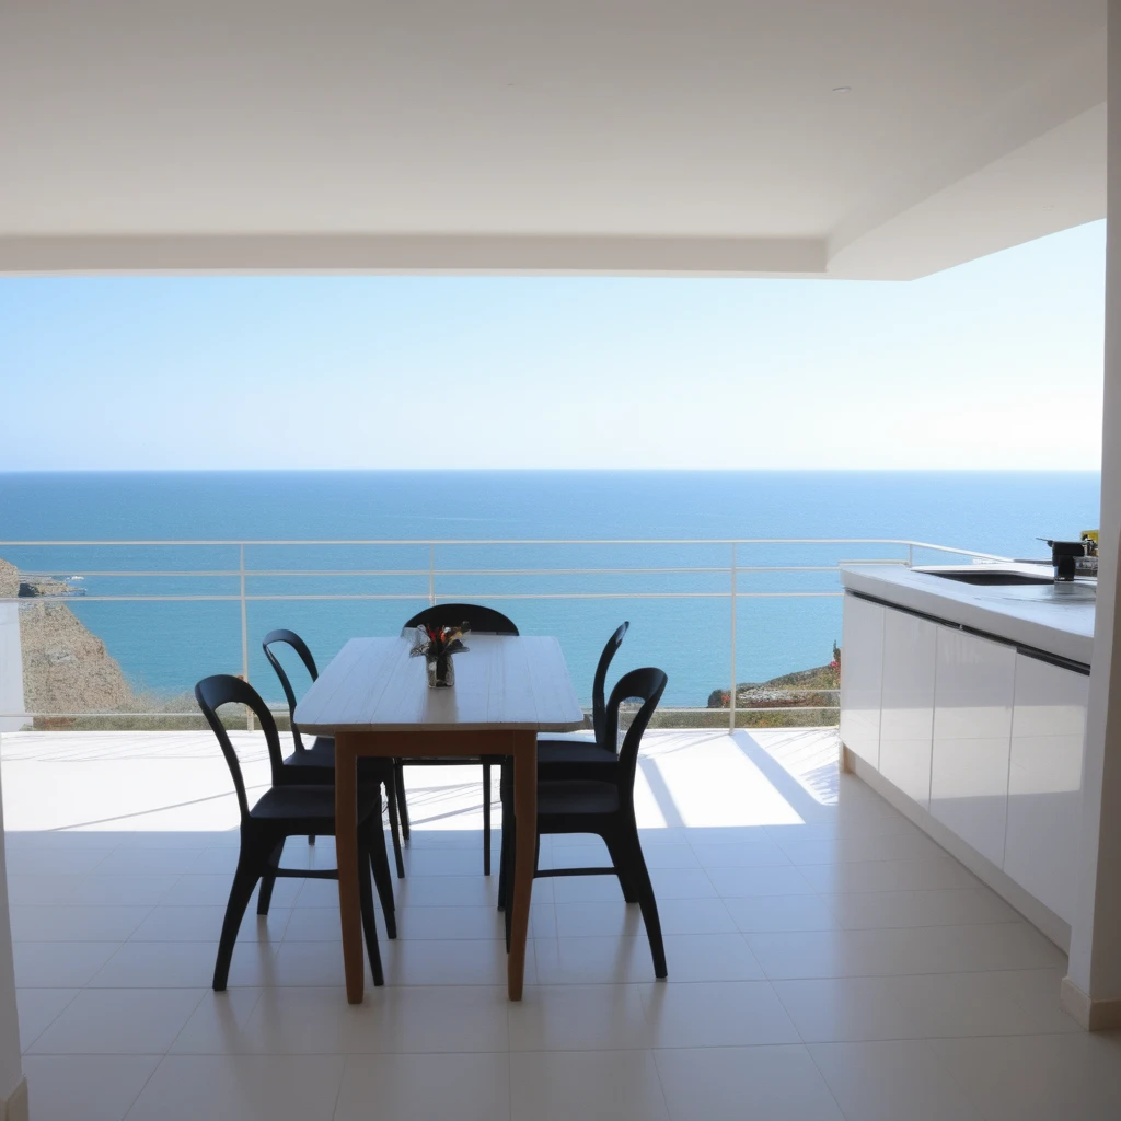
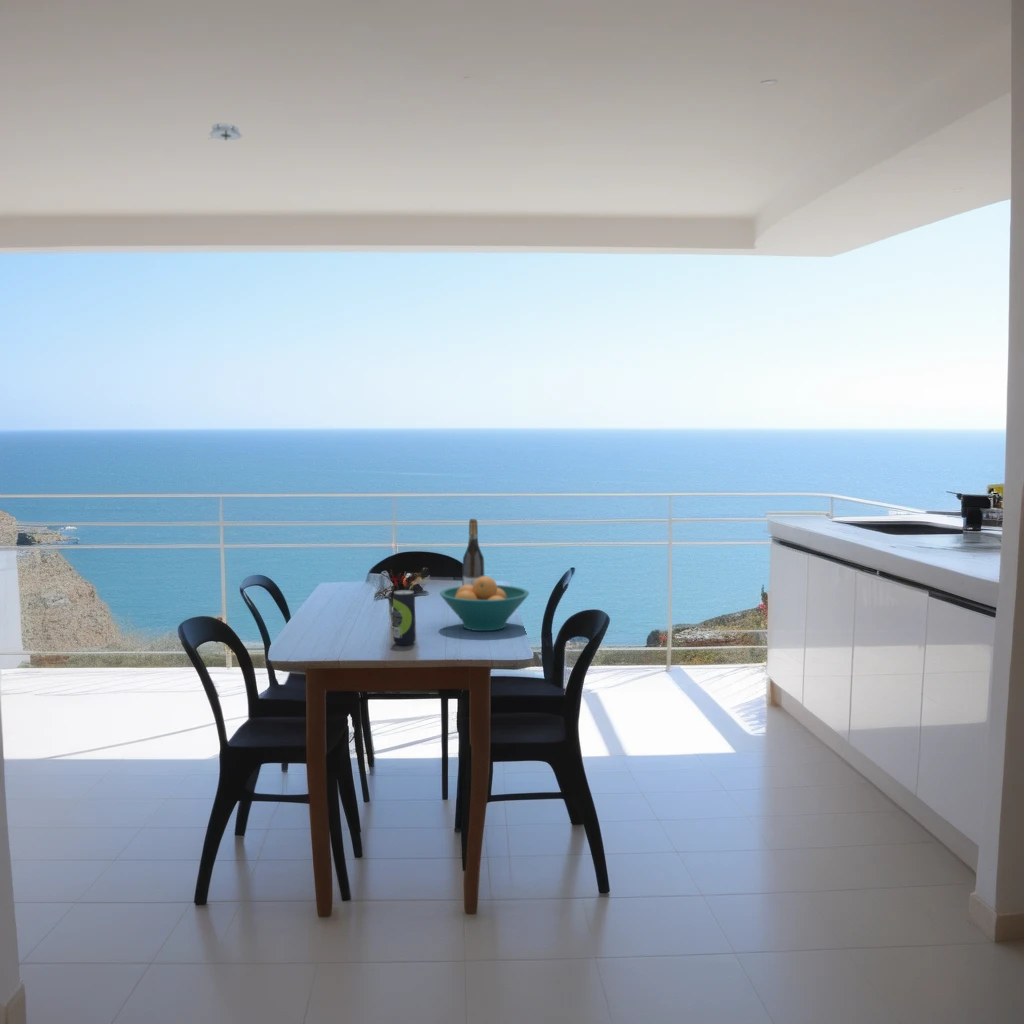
+ smoke detector [208,122,243,141]
+ wine bottle [461,518,485,586]
+ fruit bowl [439,575,530,632]
+ beverage can [392,589,416,646]
